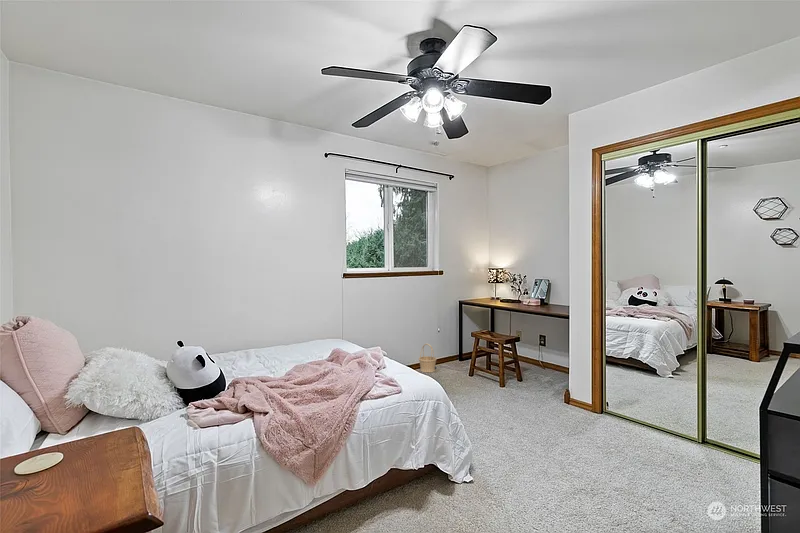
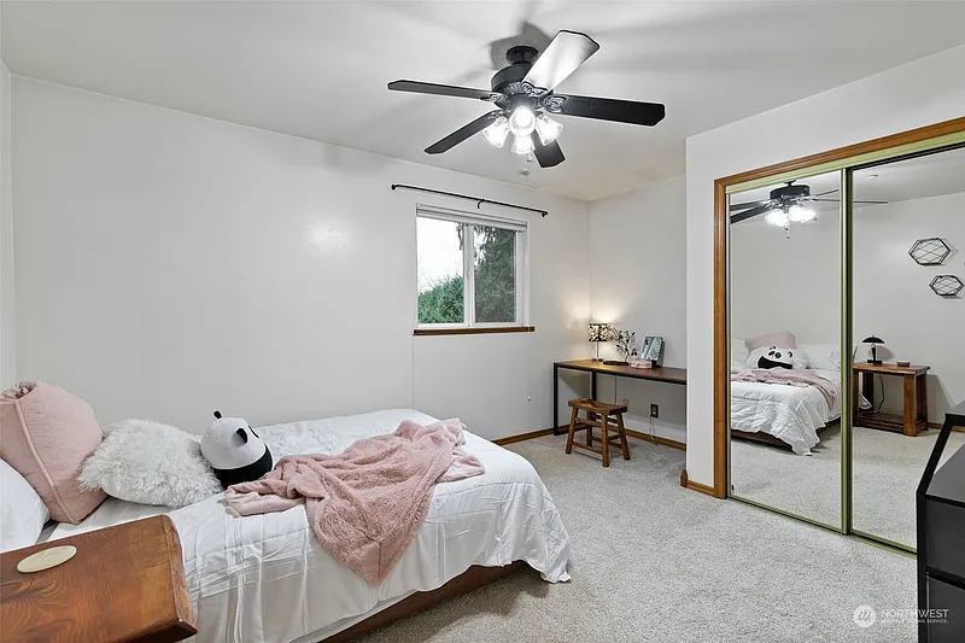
- basket [418,343,438,373]
